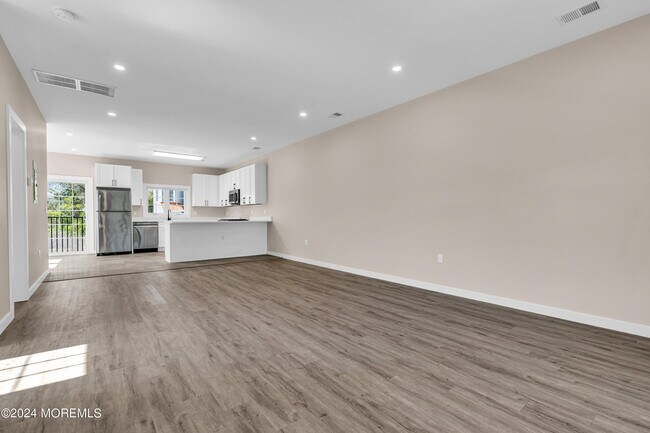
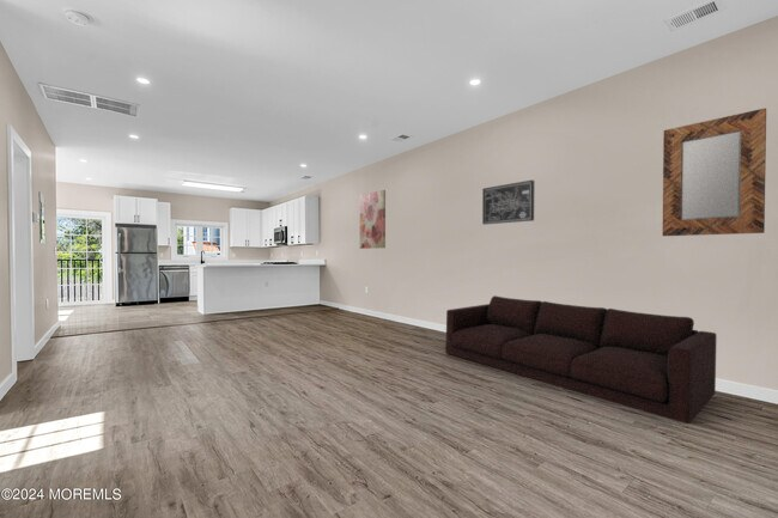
+ wall art [359,189,387,250]
+ sofa [444,294,717,425]
+ home mirror [662,106,767,237]
+ wall art [481,179,535,226]
